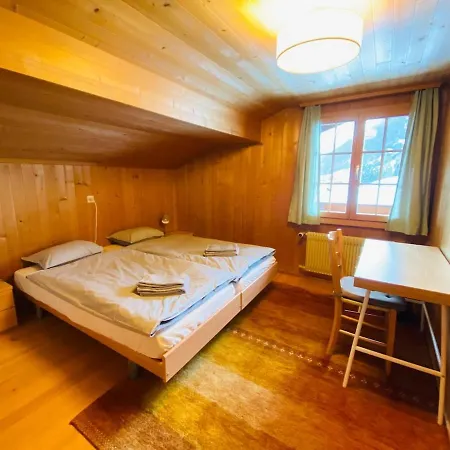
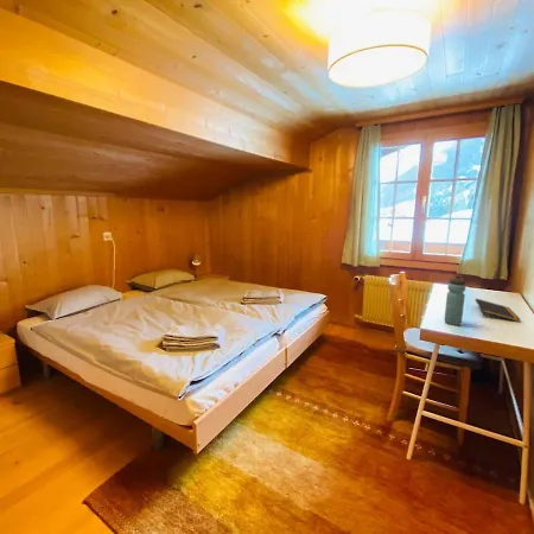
+ water bottle [444,274,466,326]
+ notepad [475,298,521,323]
